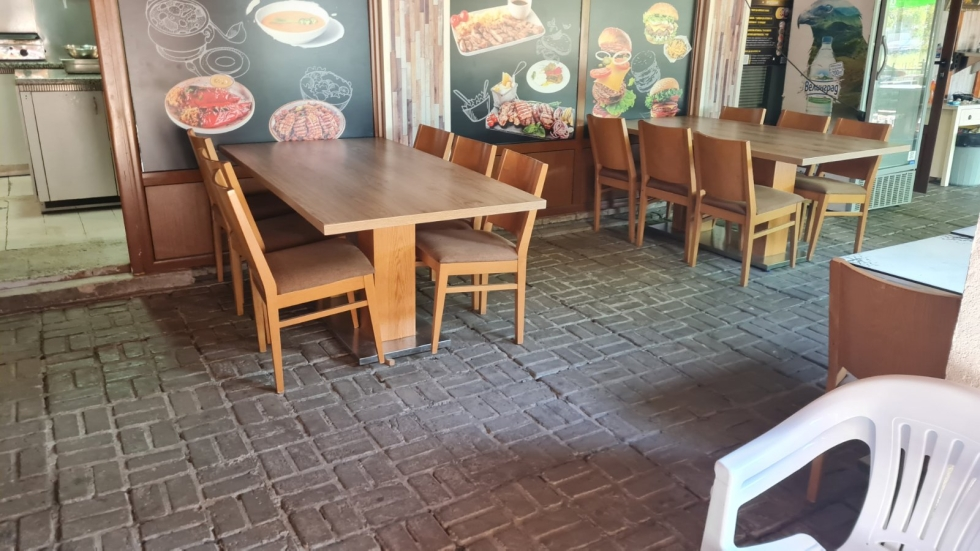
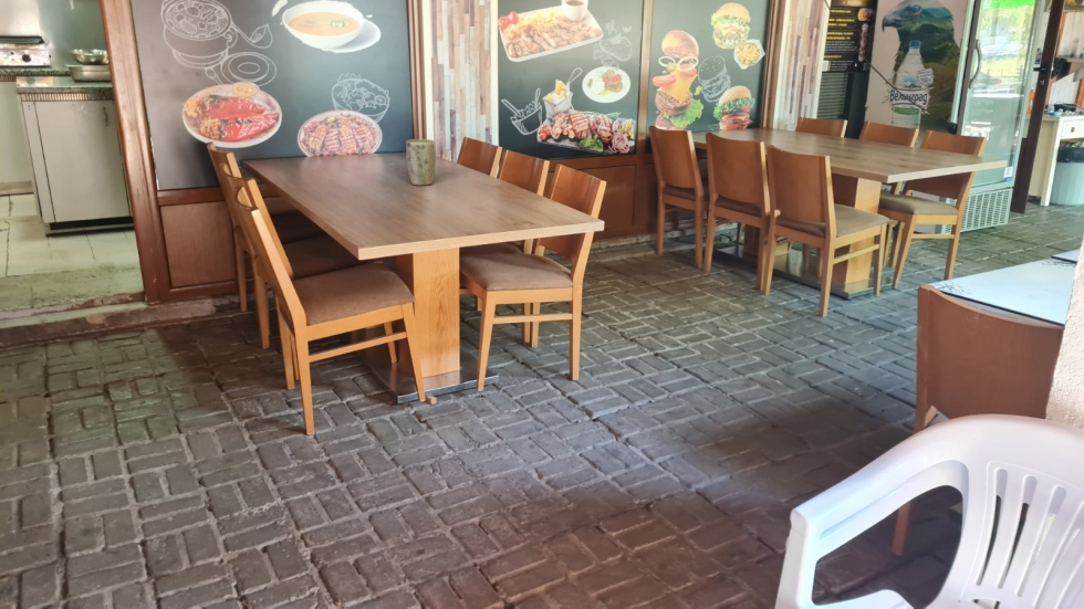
+ plant pot [405,138,437,187]
